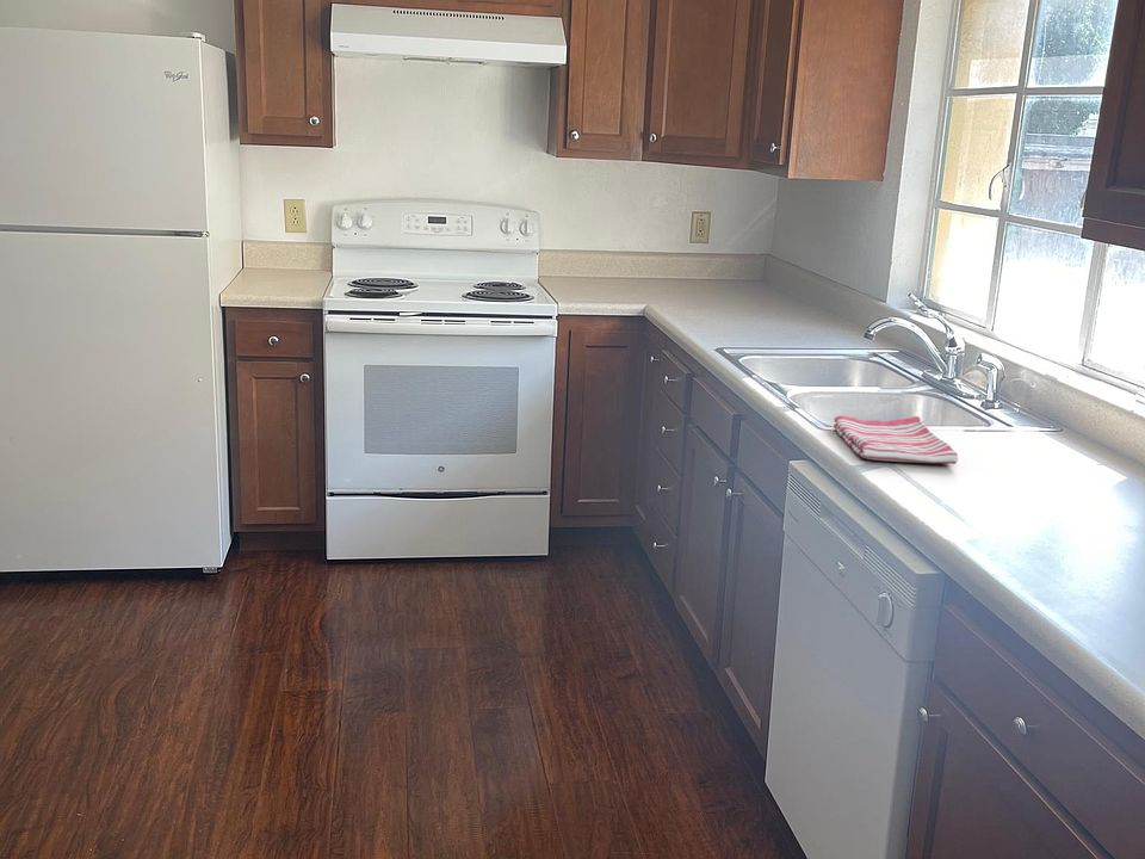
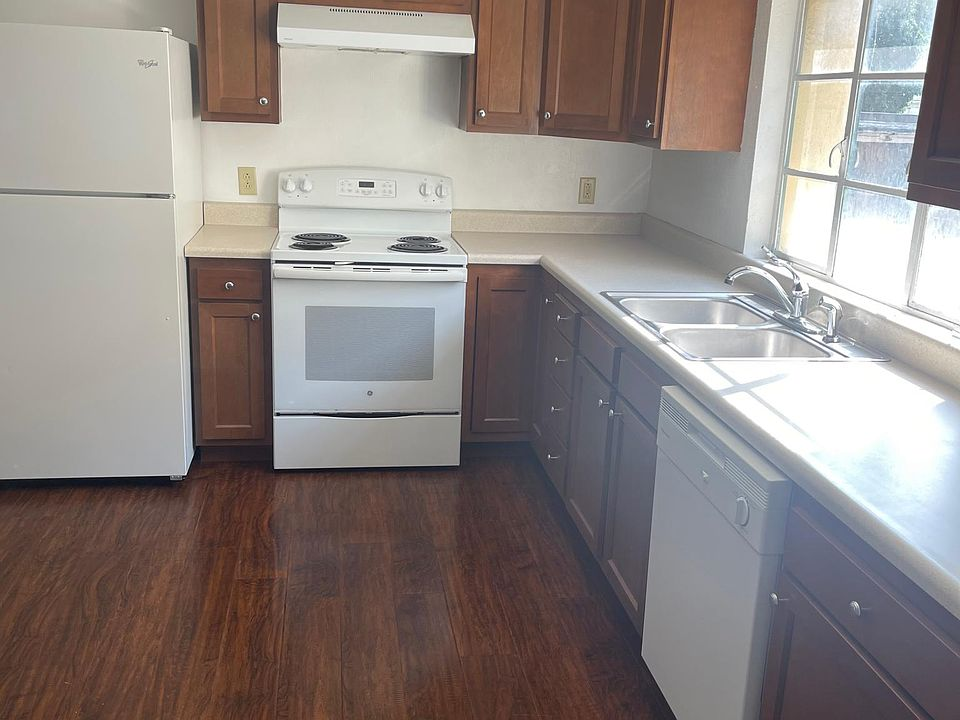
- dish towel [833,415,959,465]
